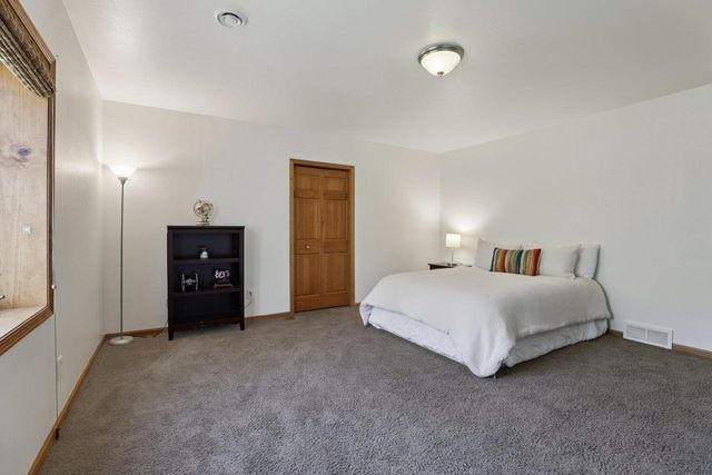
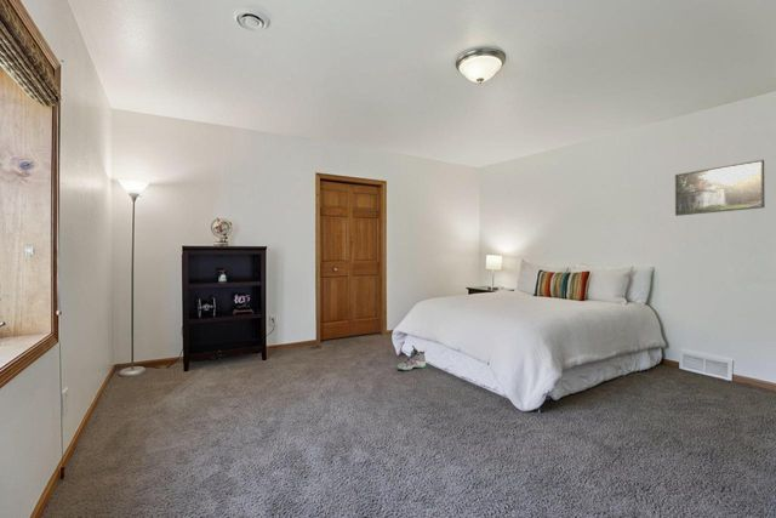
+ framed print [674,159,766,217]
+ sneaker [396,345,427,371]
